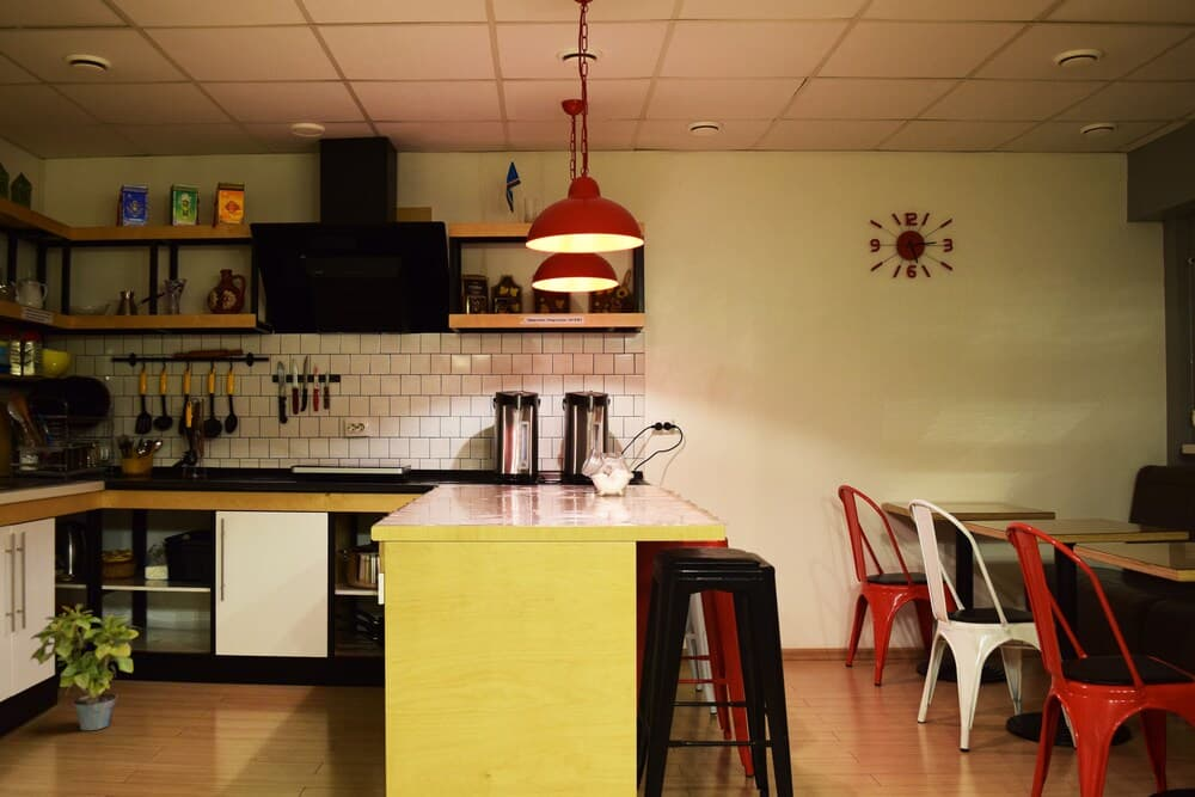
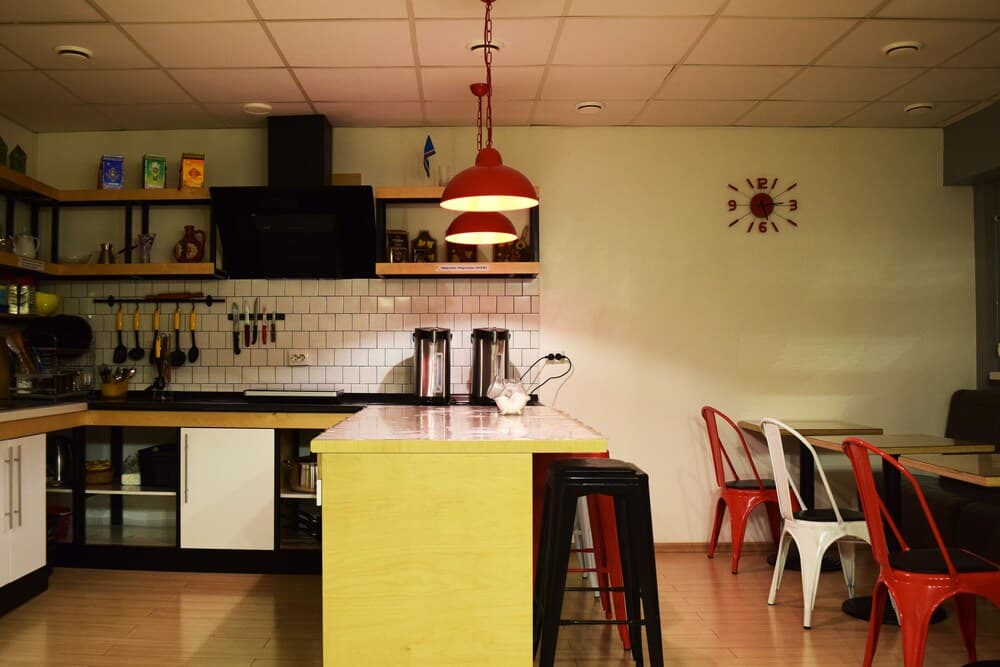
- potted plant [29,602,141,731]
